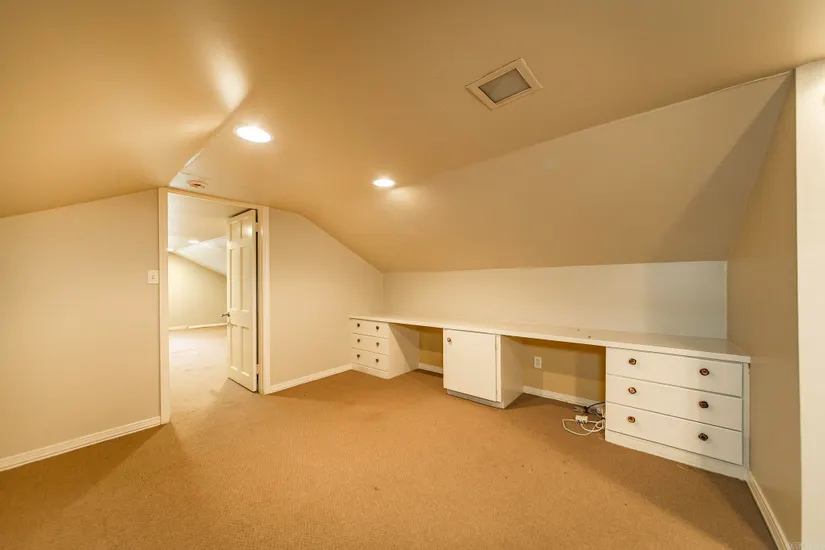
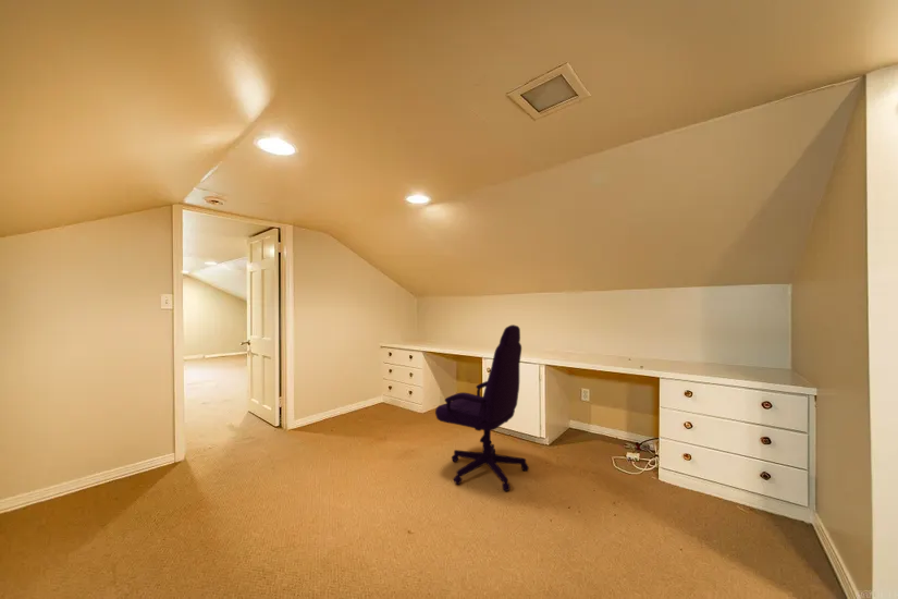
+ office chair [434,323,530,492]
